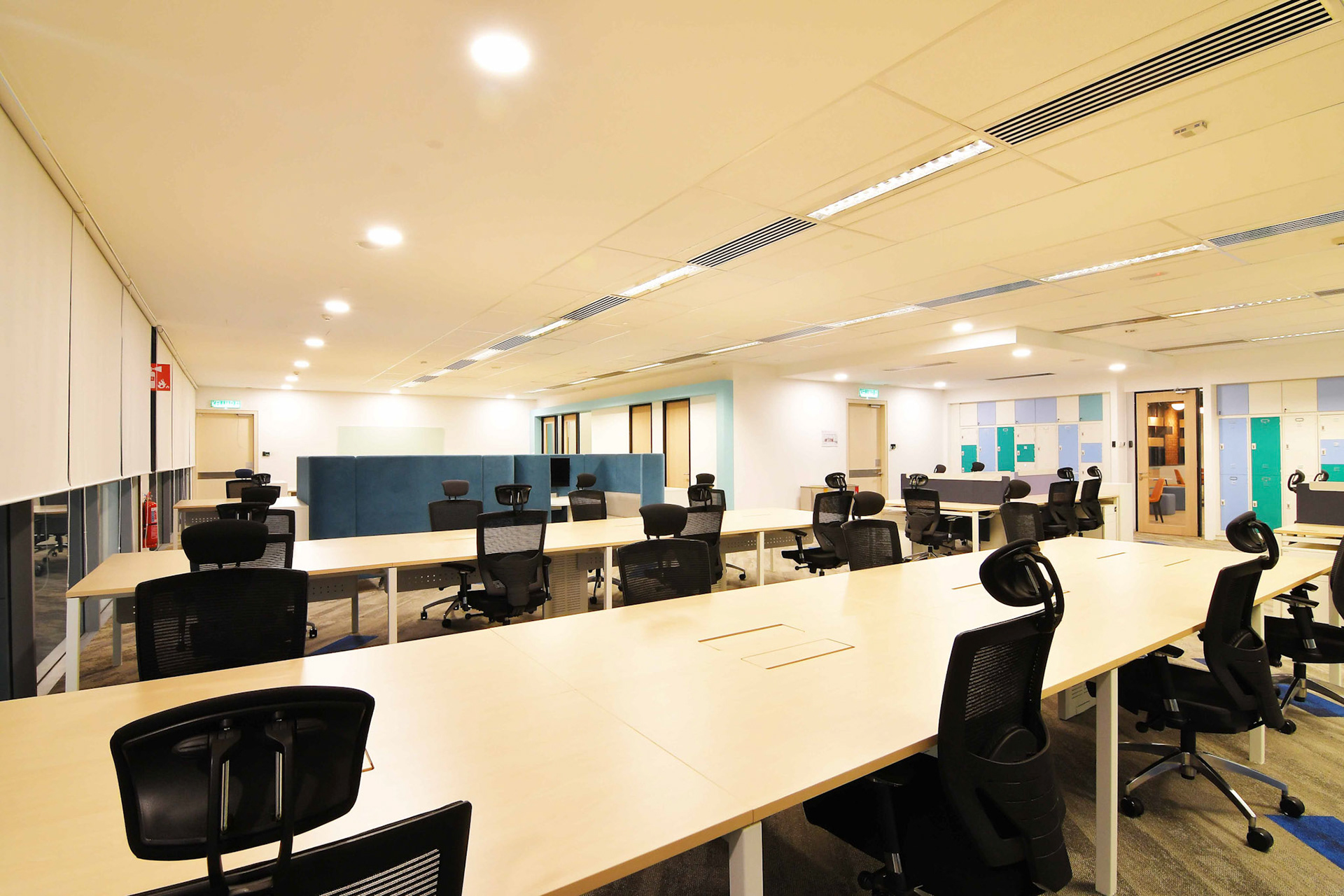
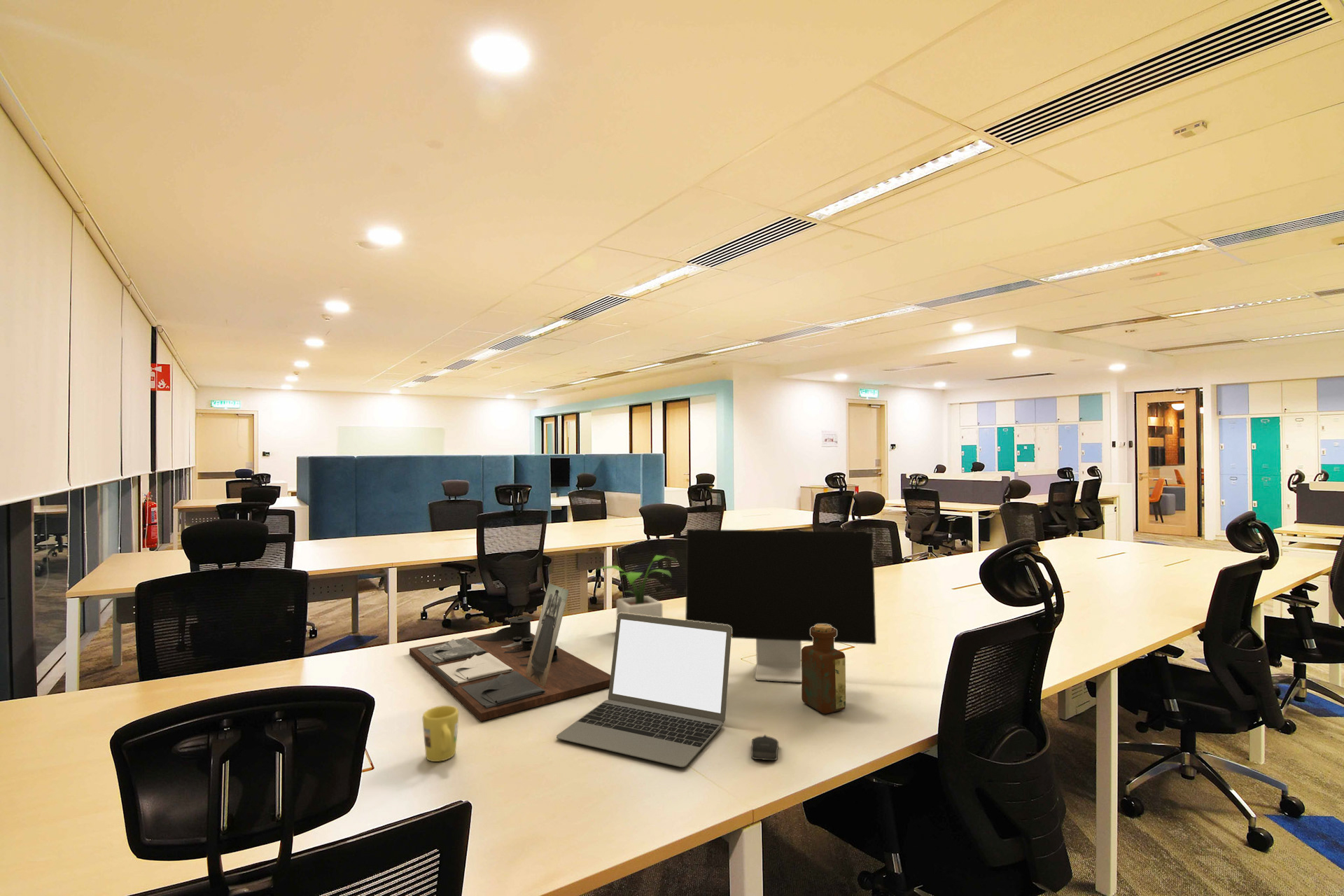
+ computer mouse [750,734,779,761]
+ bottle [801,624,846,715]
+ mug [422,705,459,762]
+ potted plant [593,554,677,620]
+ desk organizer [409,582,611,722]
+ laptop [556,612,731,768]
+ computer monitor [685,528,877,683]
